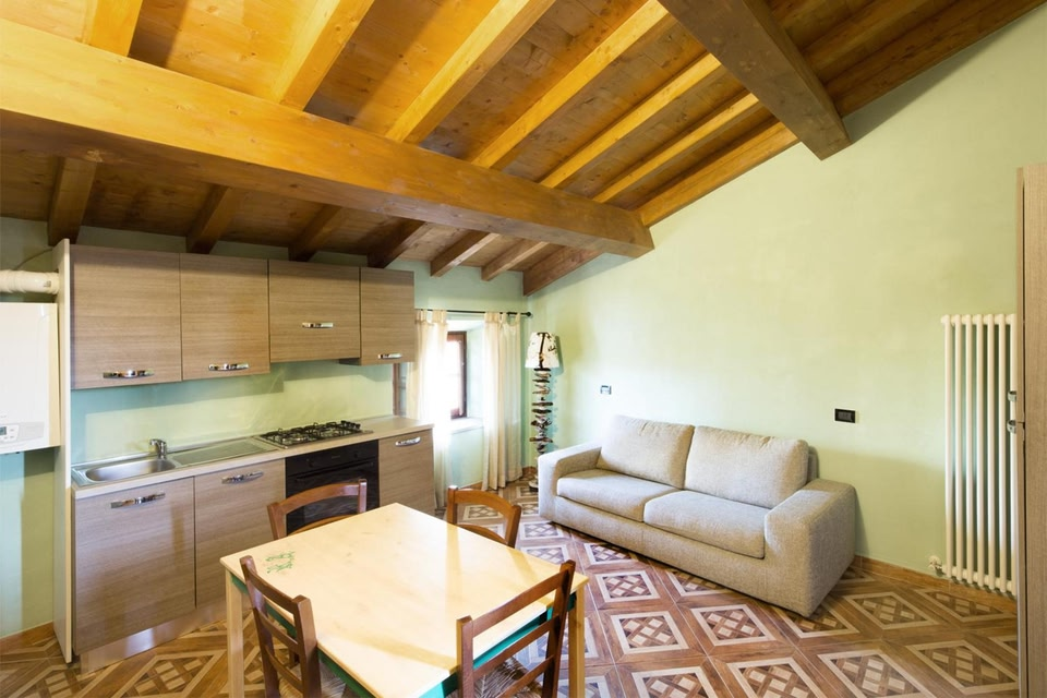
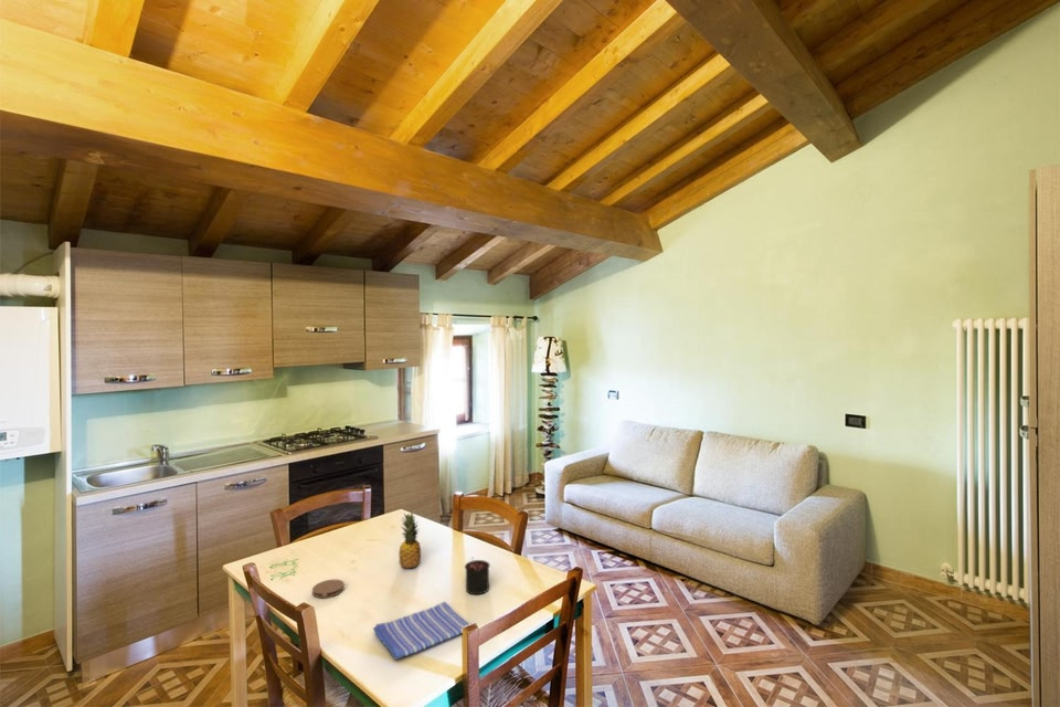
+ candle [464,556,491,595]
+ dish towel [372,600,470,661]
+ coaster [311,578,346,599]
+ fruit [398,511,422,569]
